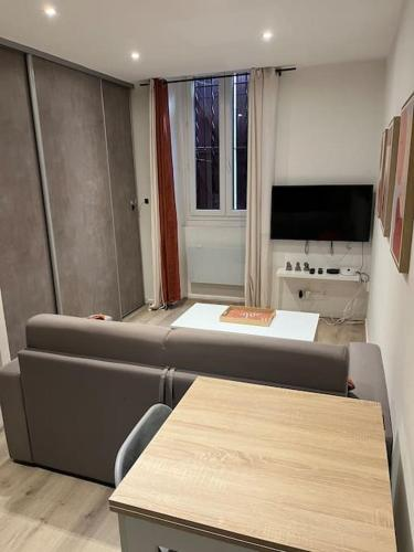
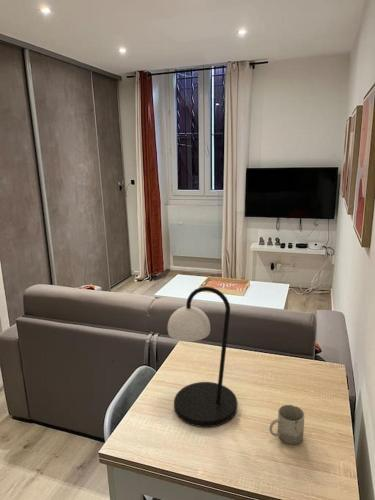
+ table lamp [167,286,238,428]
+ cup [269,404,305,445]
